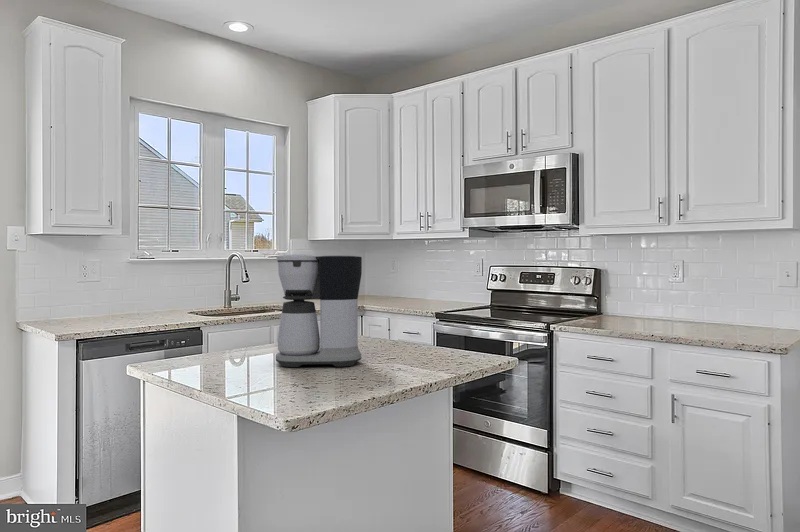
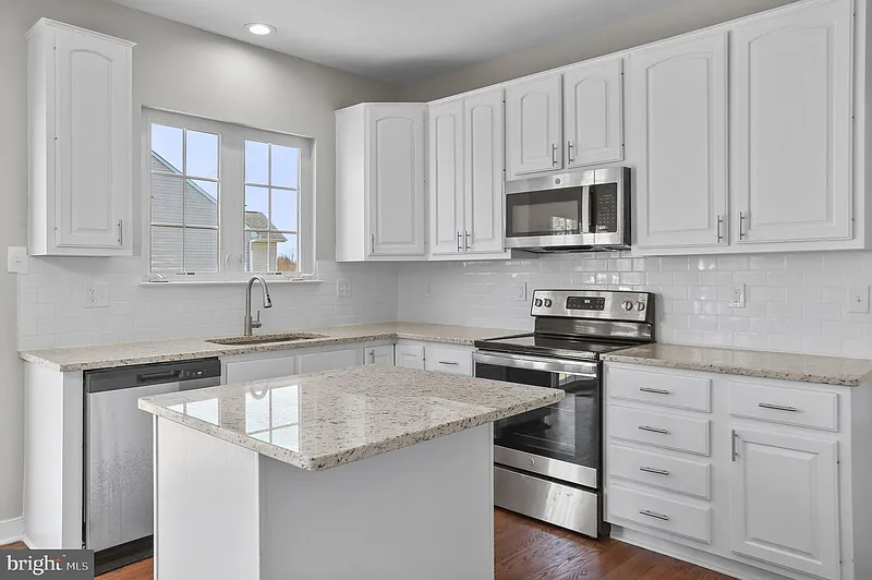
- coffee maker [275,253,363,368]
